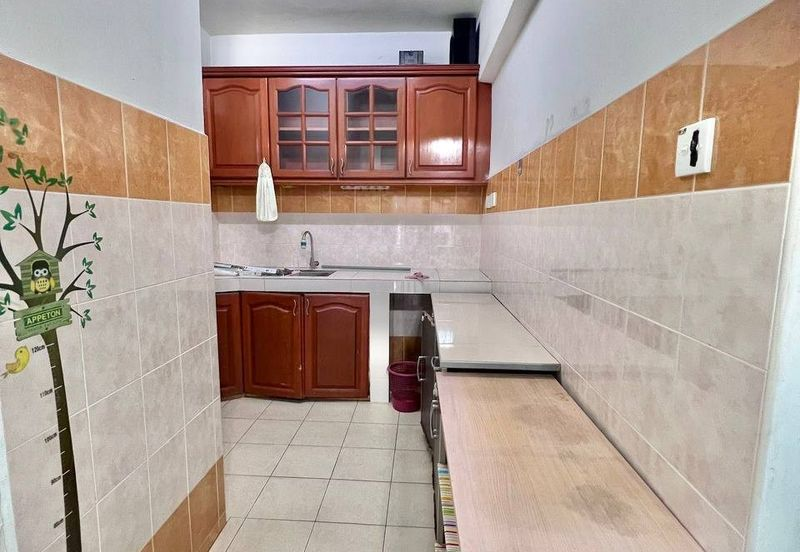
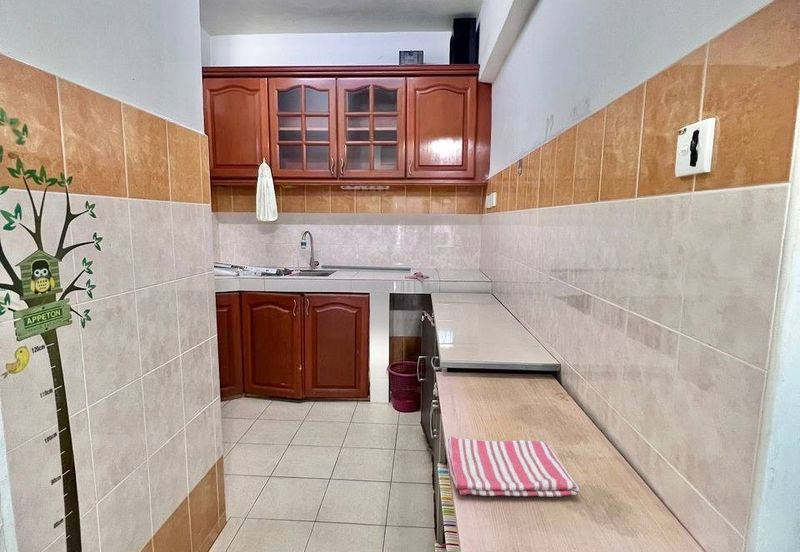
+ dish towel [444,435,581,497]
